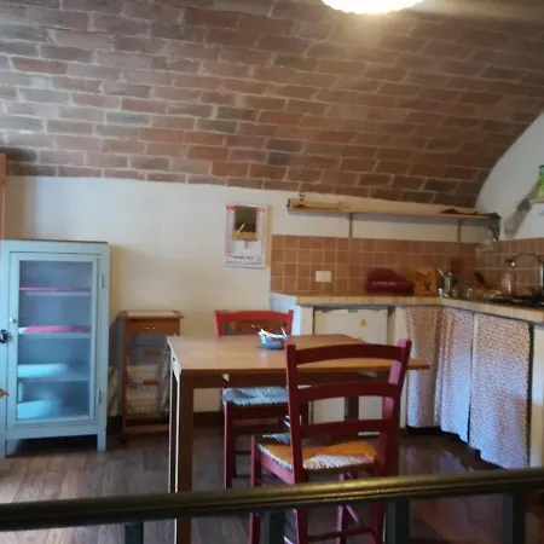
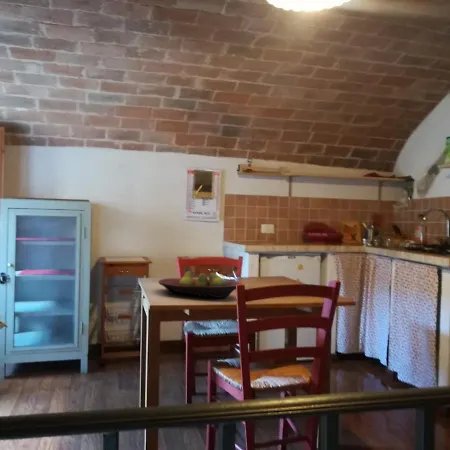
+ fruit bowl [158,270,242,299]
